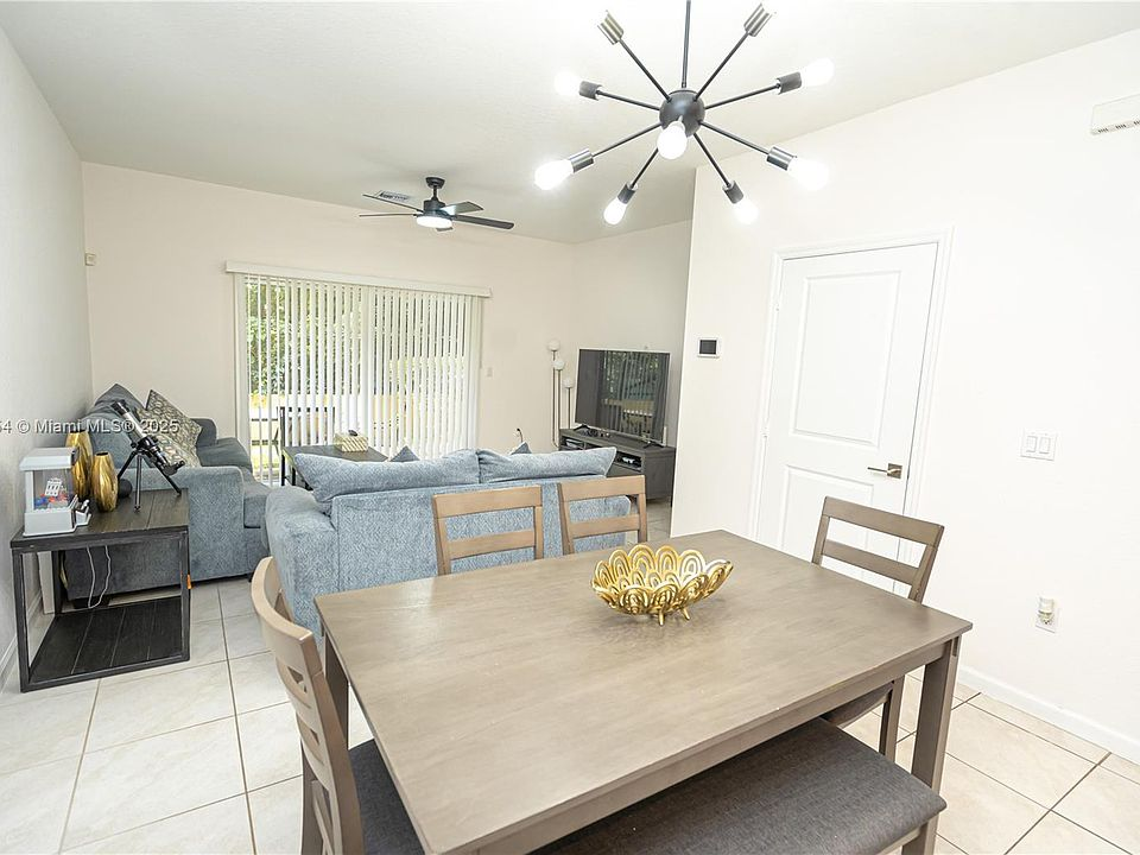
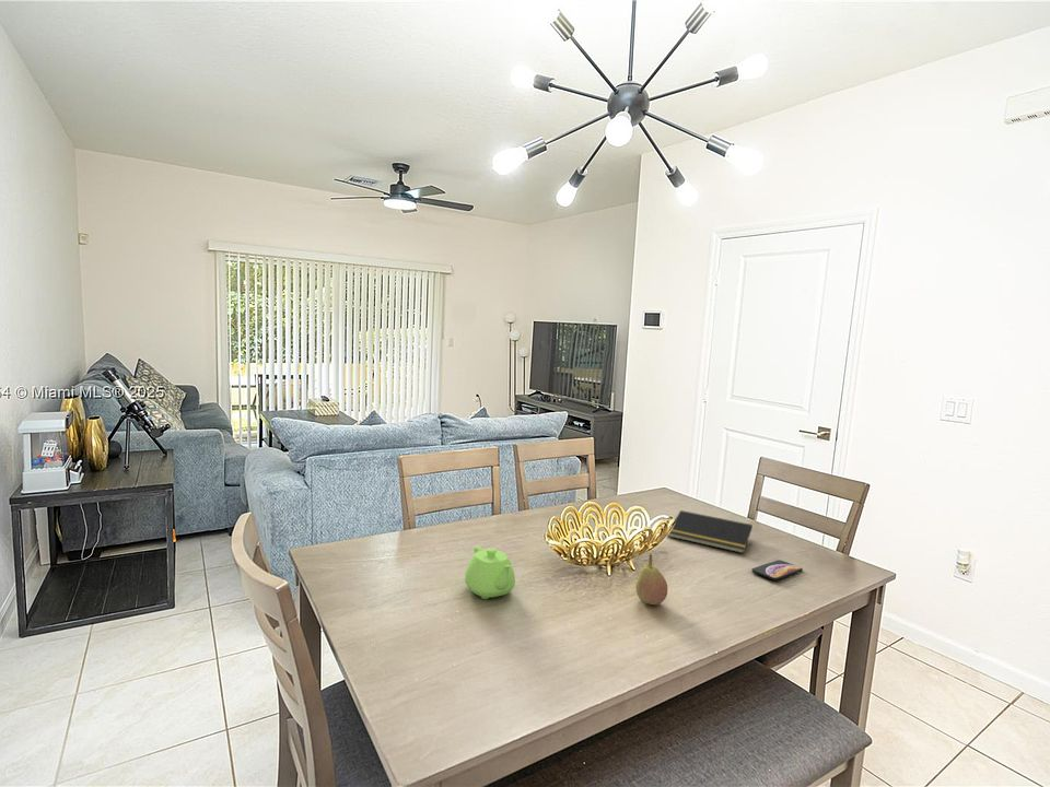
+ fruit [635,553,668,606]
+ teapot [464,545,516,600]
+ smartphone [750,559,804,582]
+ notepad [666,509,754,554]
